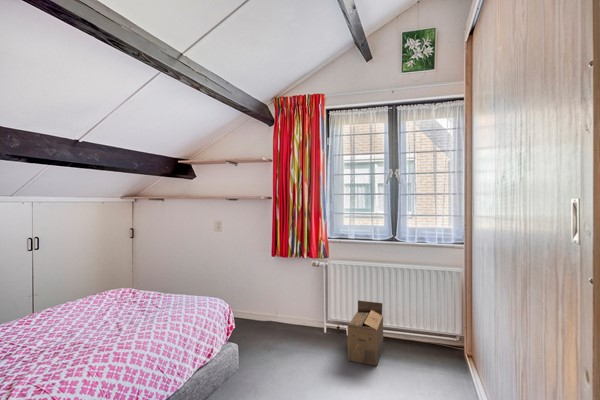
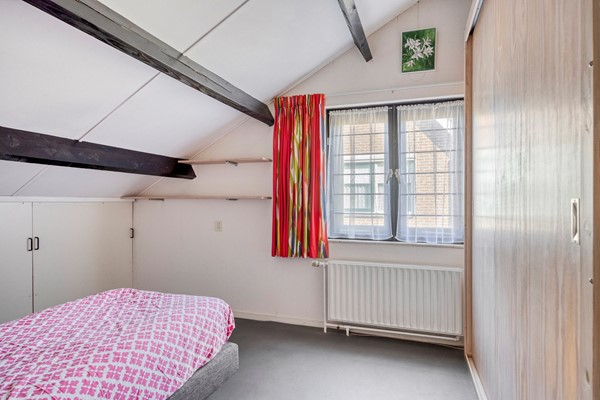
- cardboard box [346,300,384,367]
